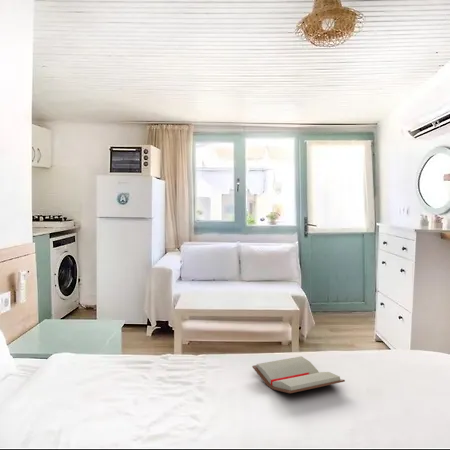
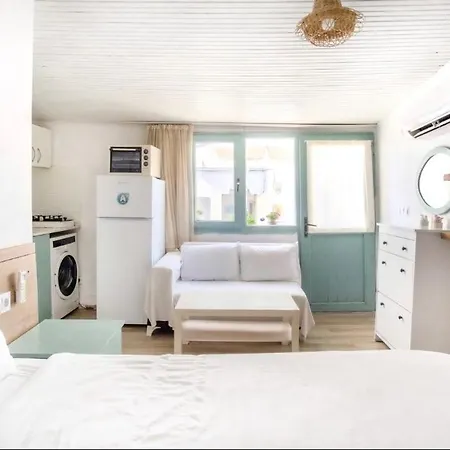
- paperback book [252,356,346,394]
